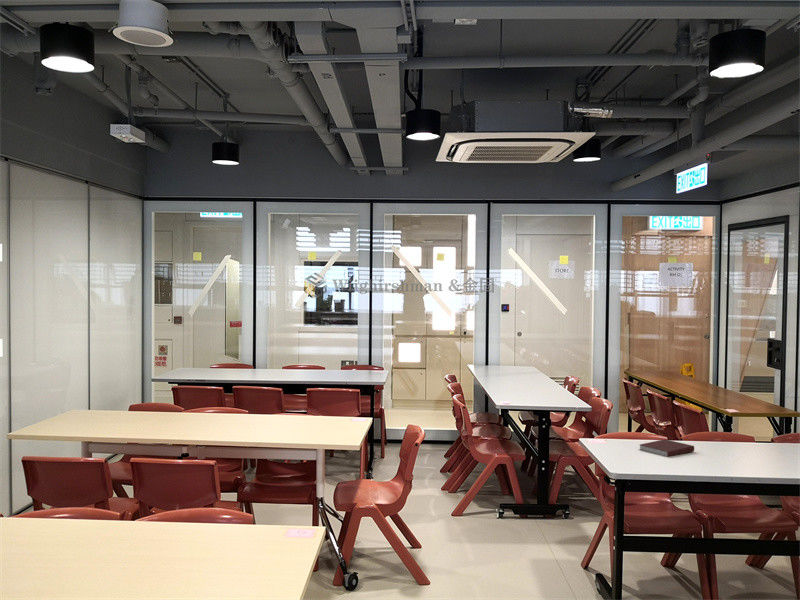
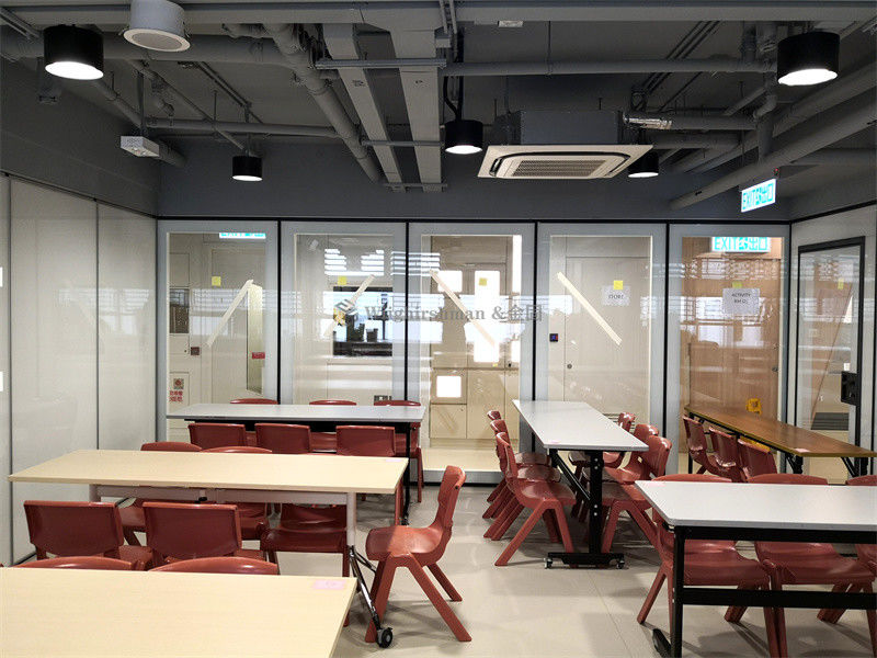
- notebook [638,438,695,458]
